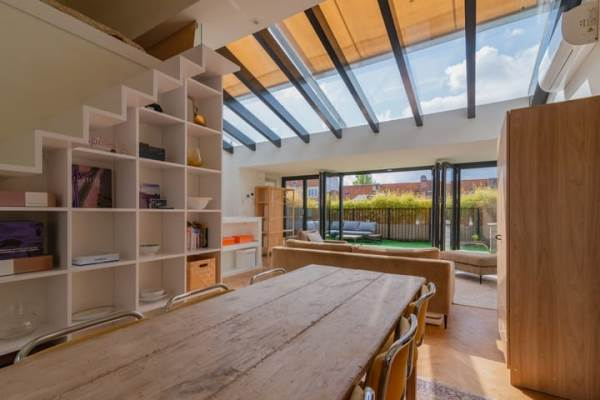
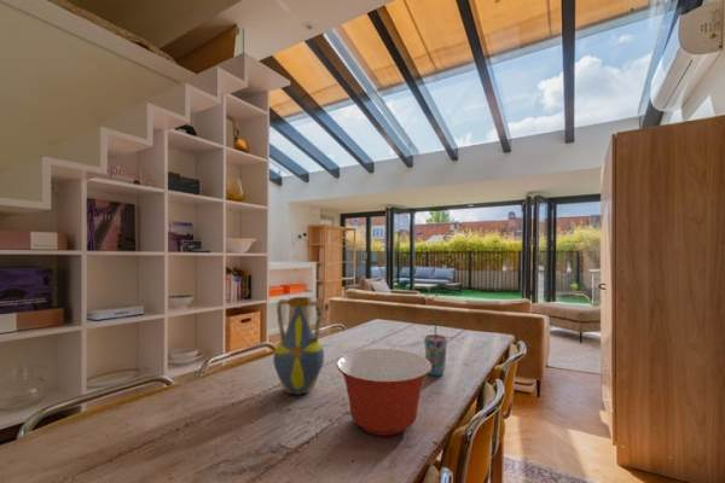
+ cup [423,319,448,377]
+ mixing bowl [336,348,431,437]
+ vase [272,296,325,395]
